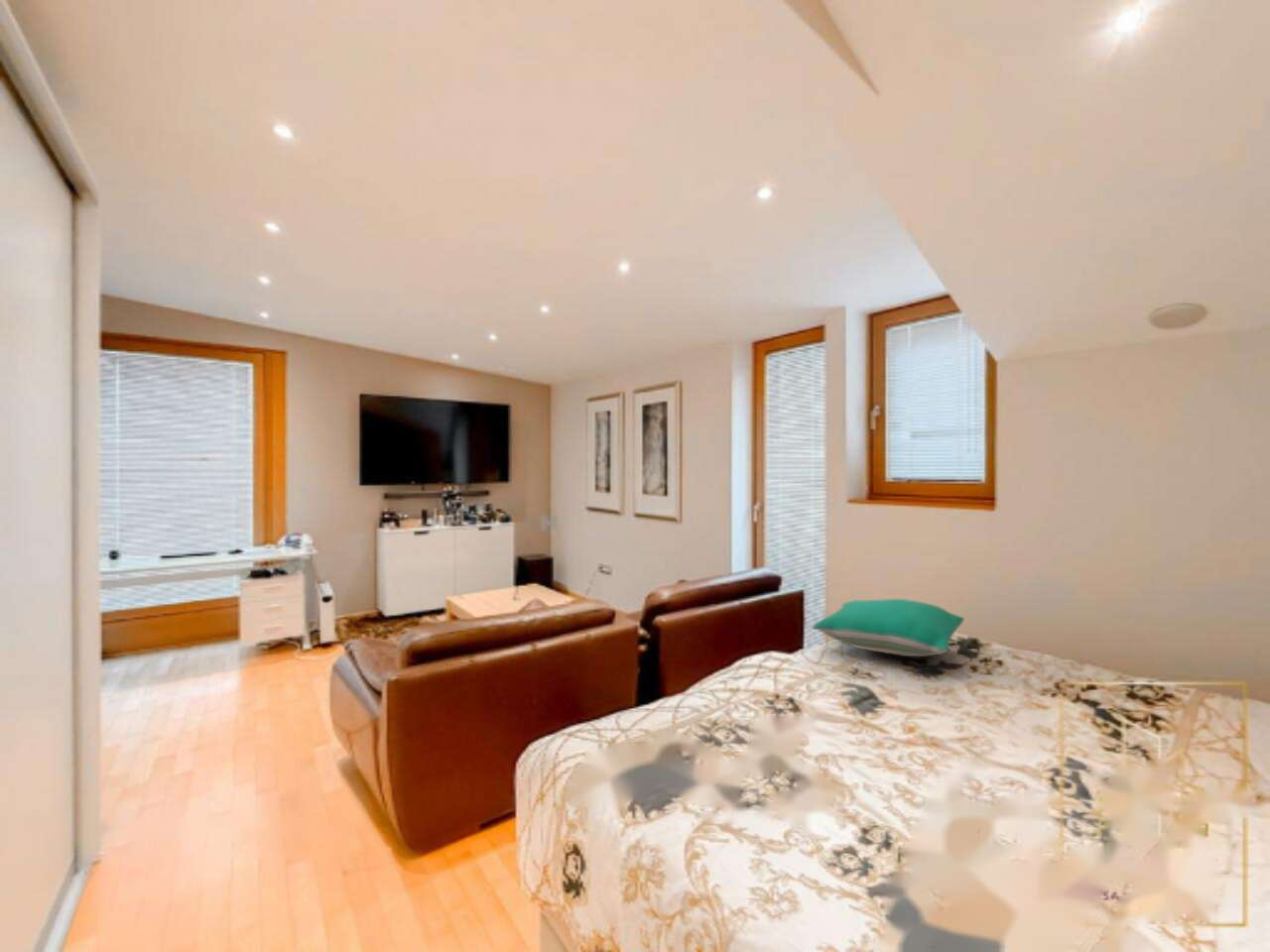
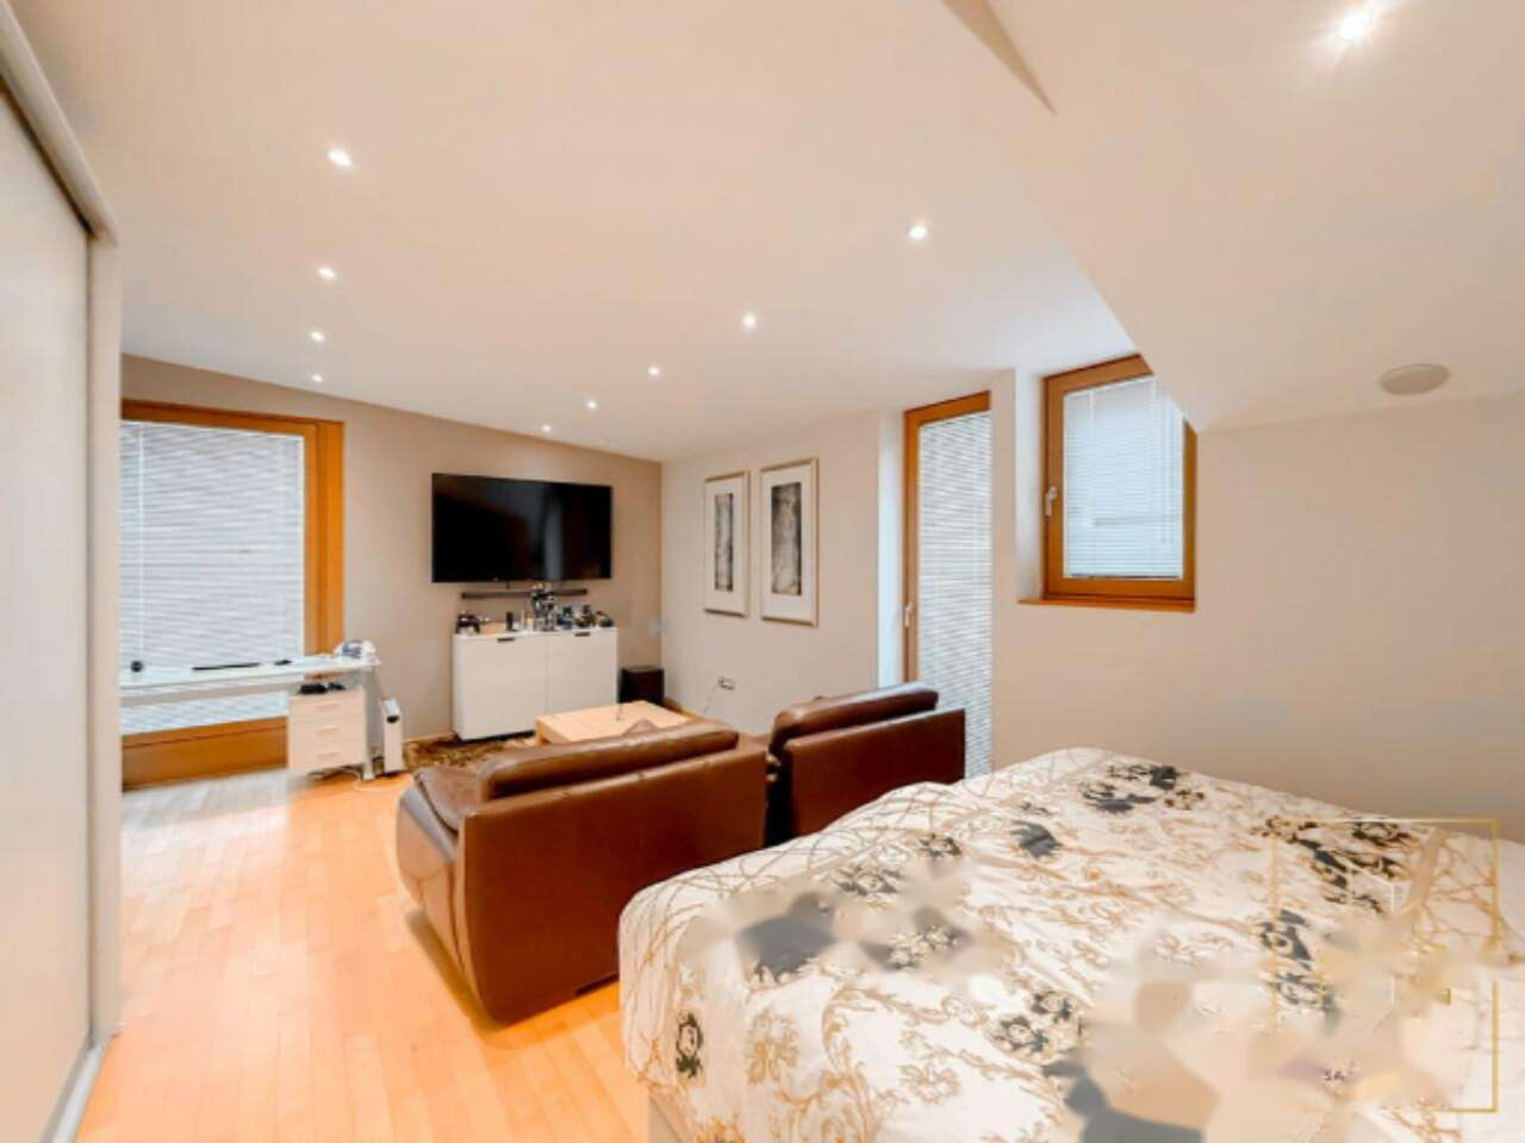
- pillow [811,598,965,657]
